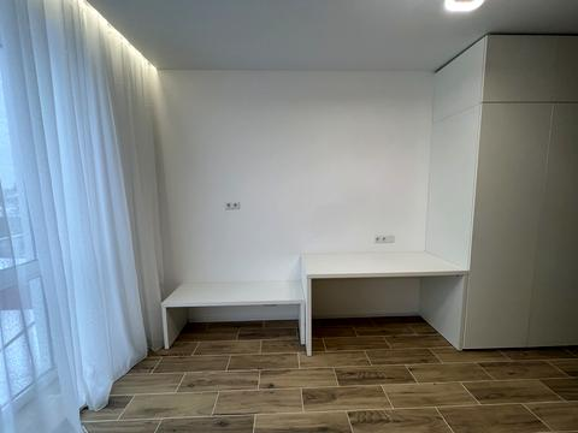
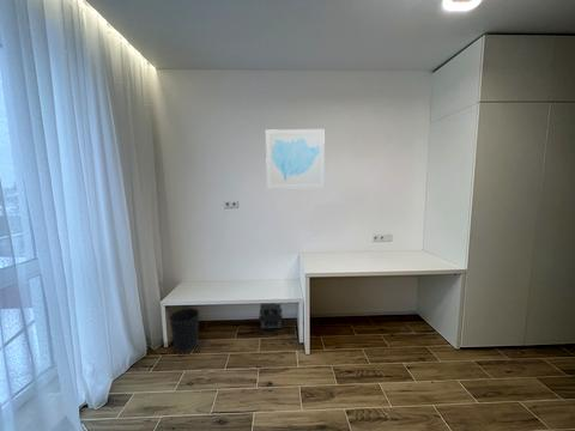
+ speaker [258,303,284,330]
+ wastebasket [168,306,200,353]
+ wall art [265,128,326,190]
